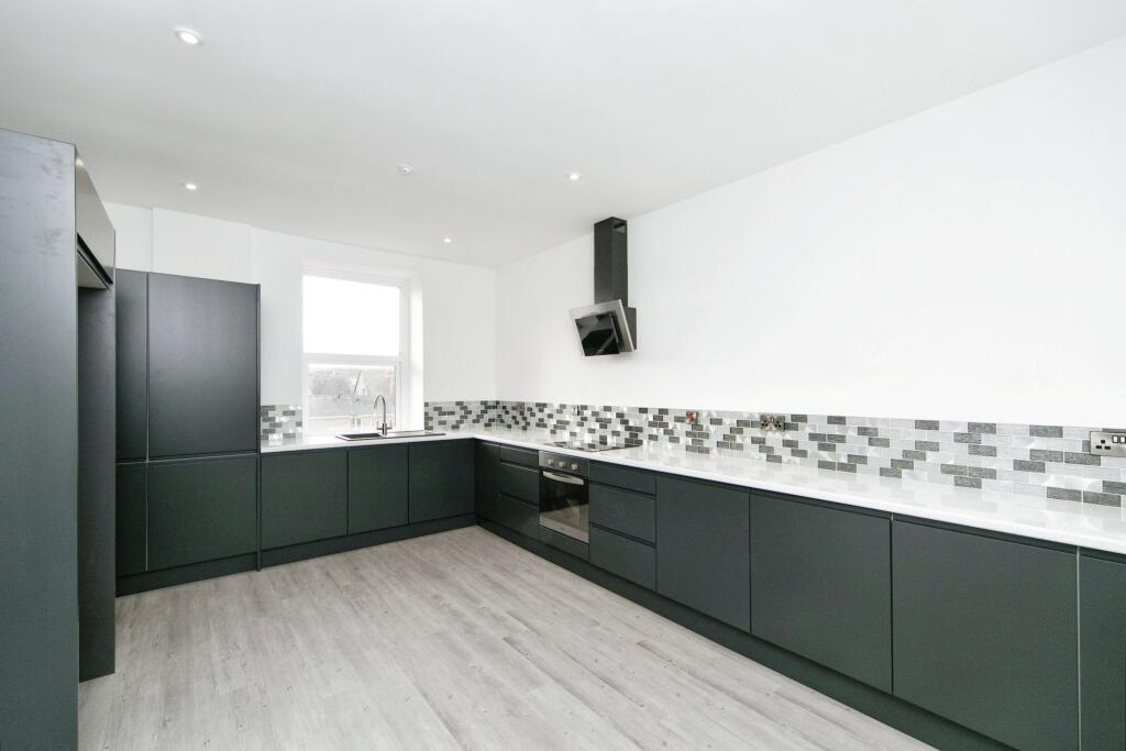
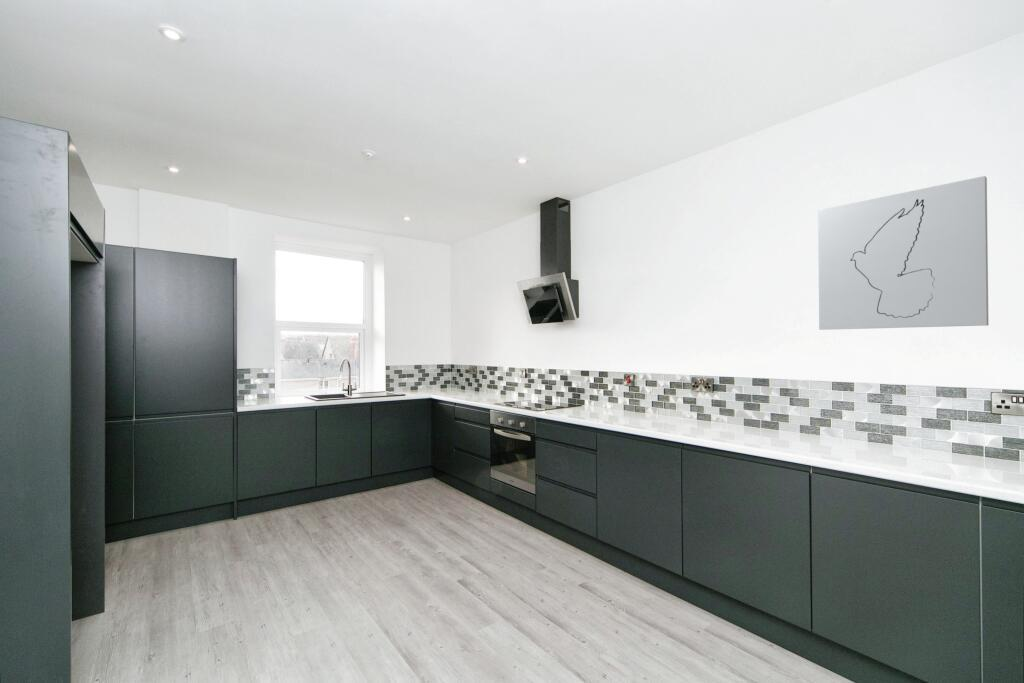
+ wall art [817,175,990,331]
